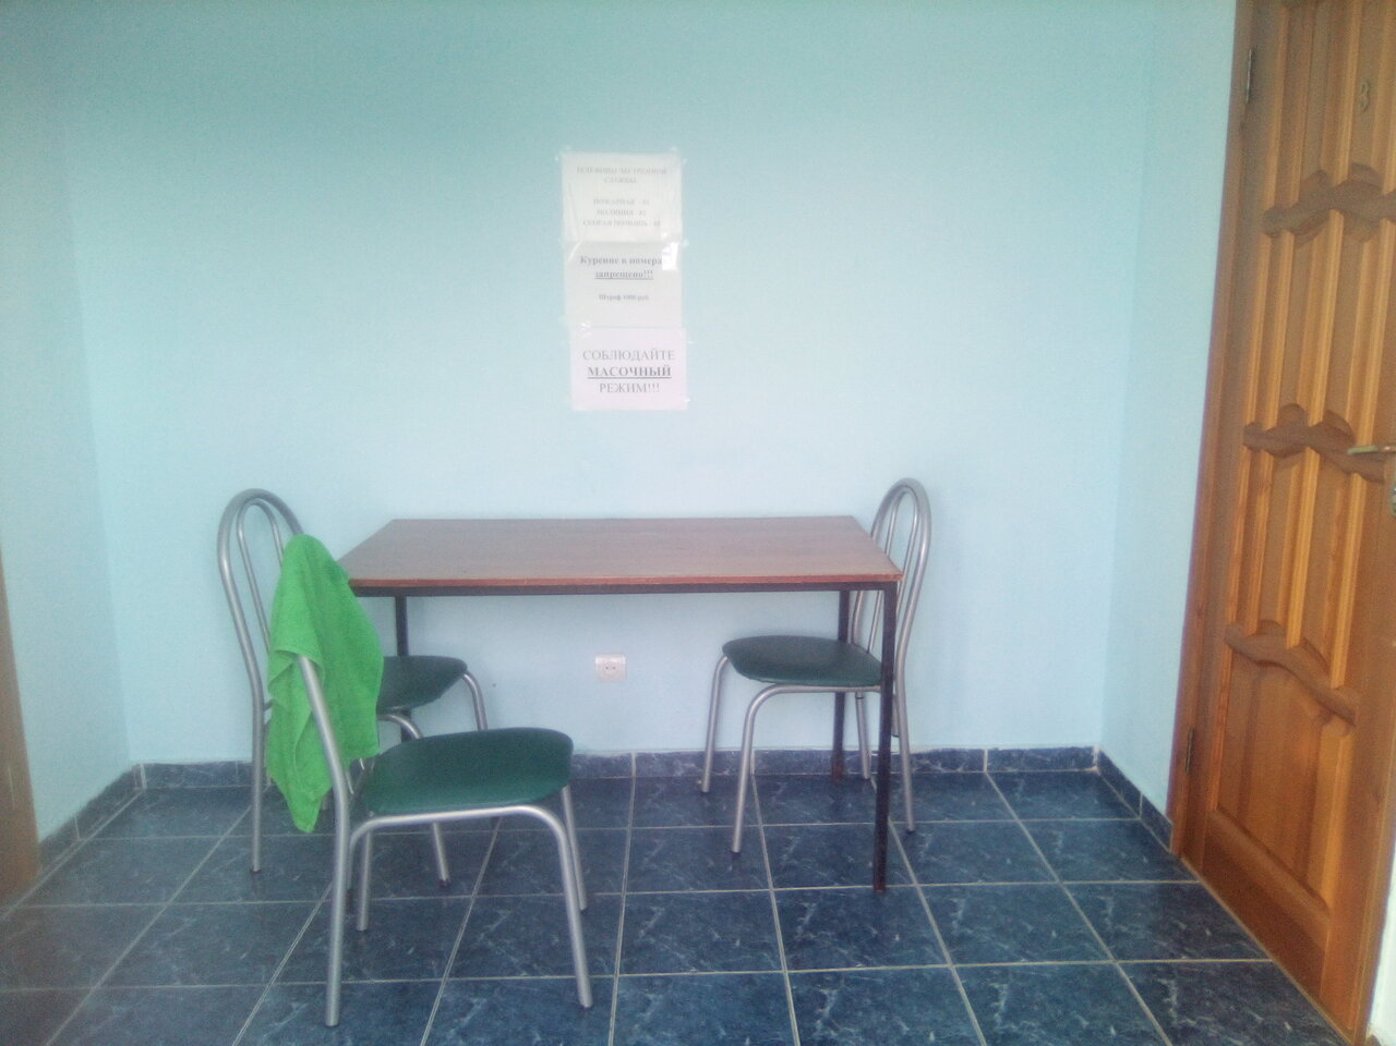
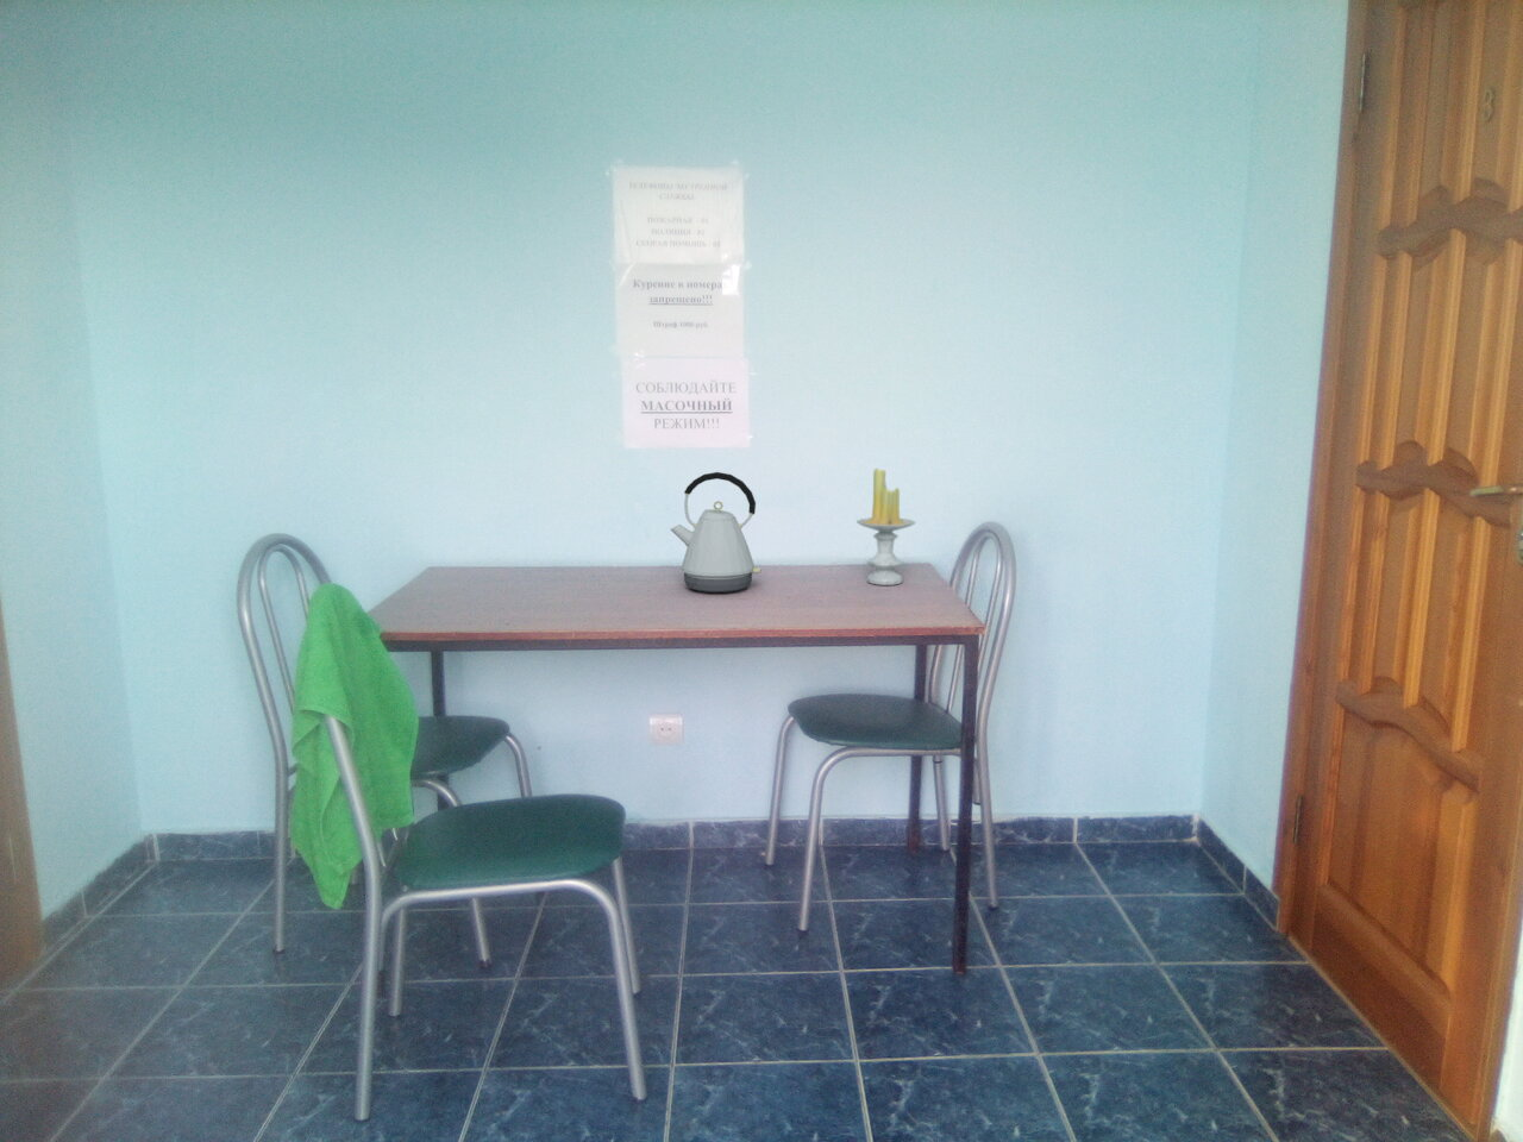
+ candle [855,468,916,587]
+ kettle [670,471,763,594]
